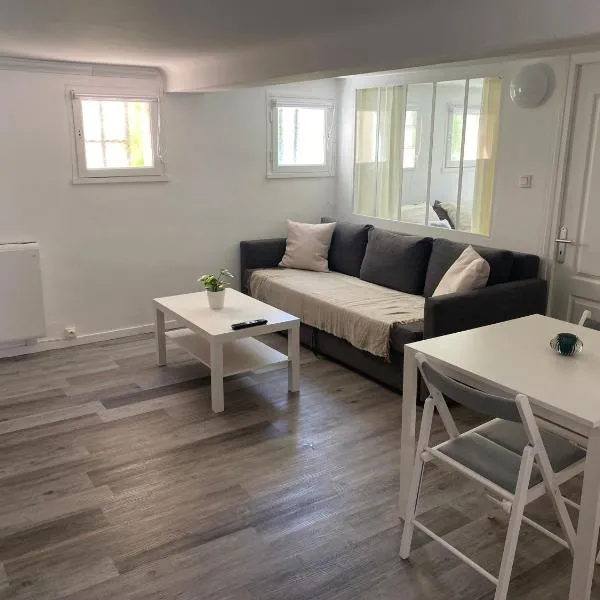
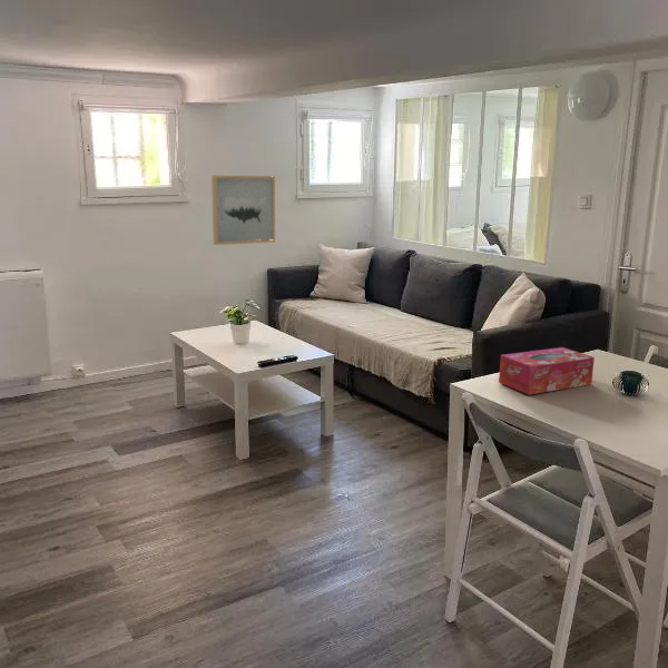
+ wall art [210,175,276,246]
+ tissue box [498,346,596,396]
